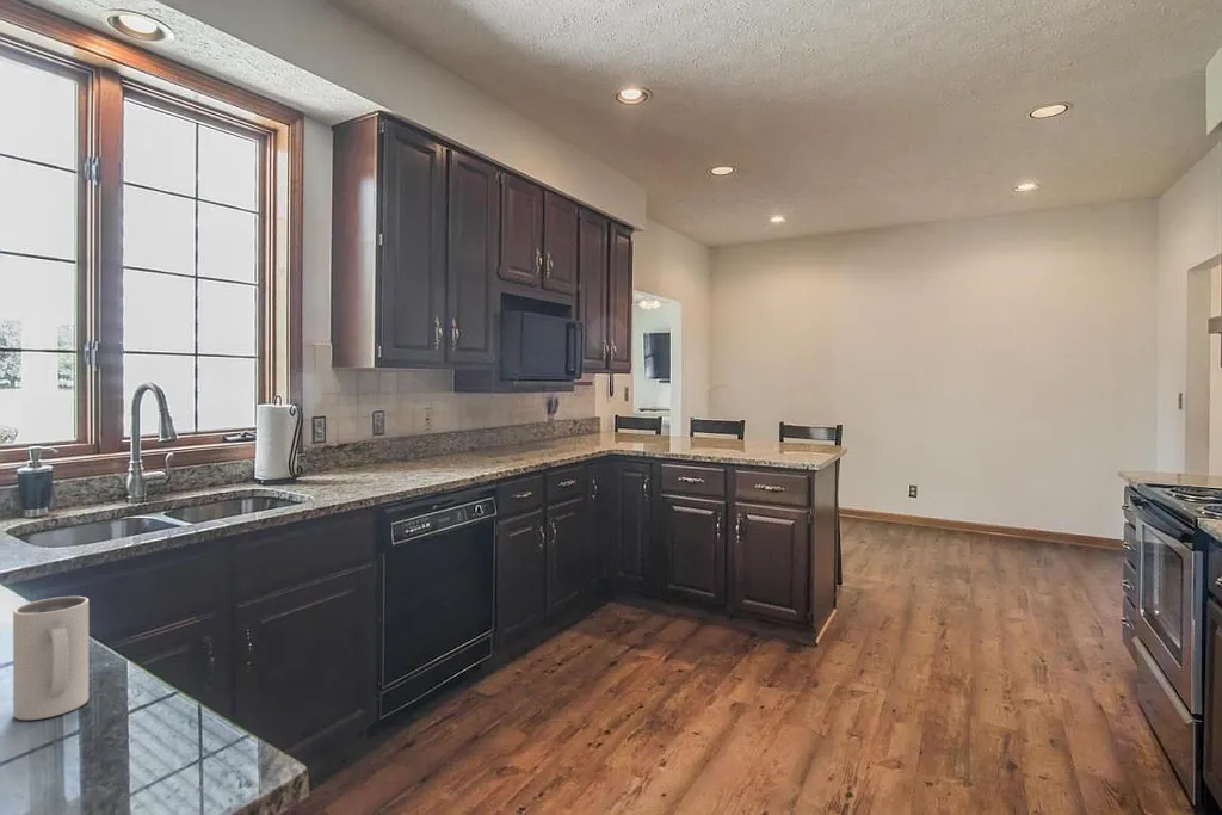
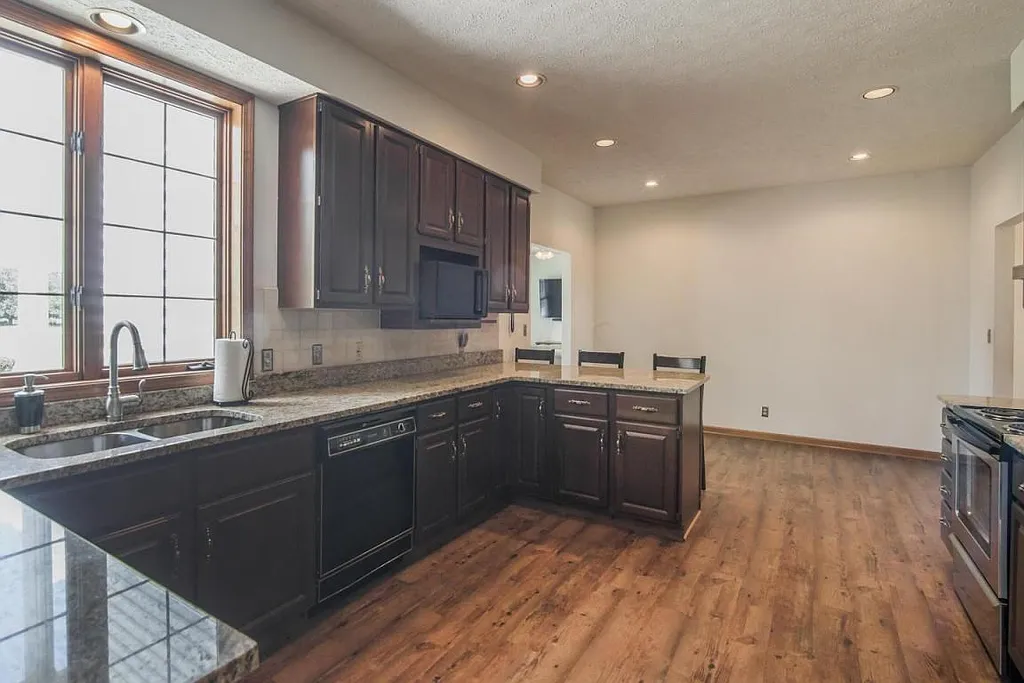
- mug [12,595,90,721]
